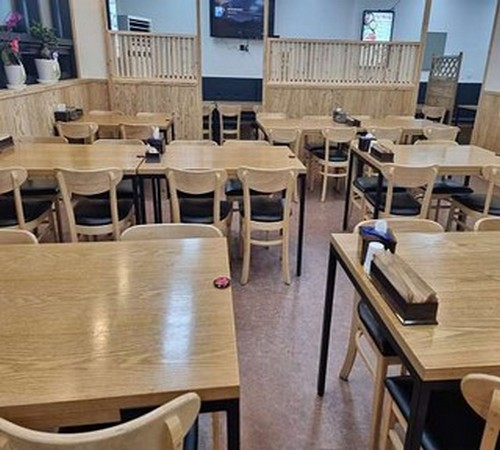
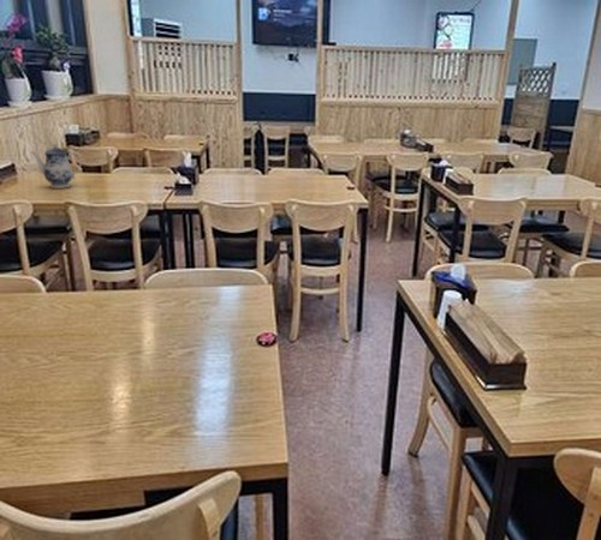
+ teapot [29,140,83,190]
